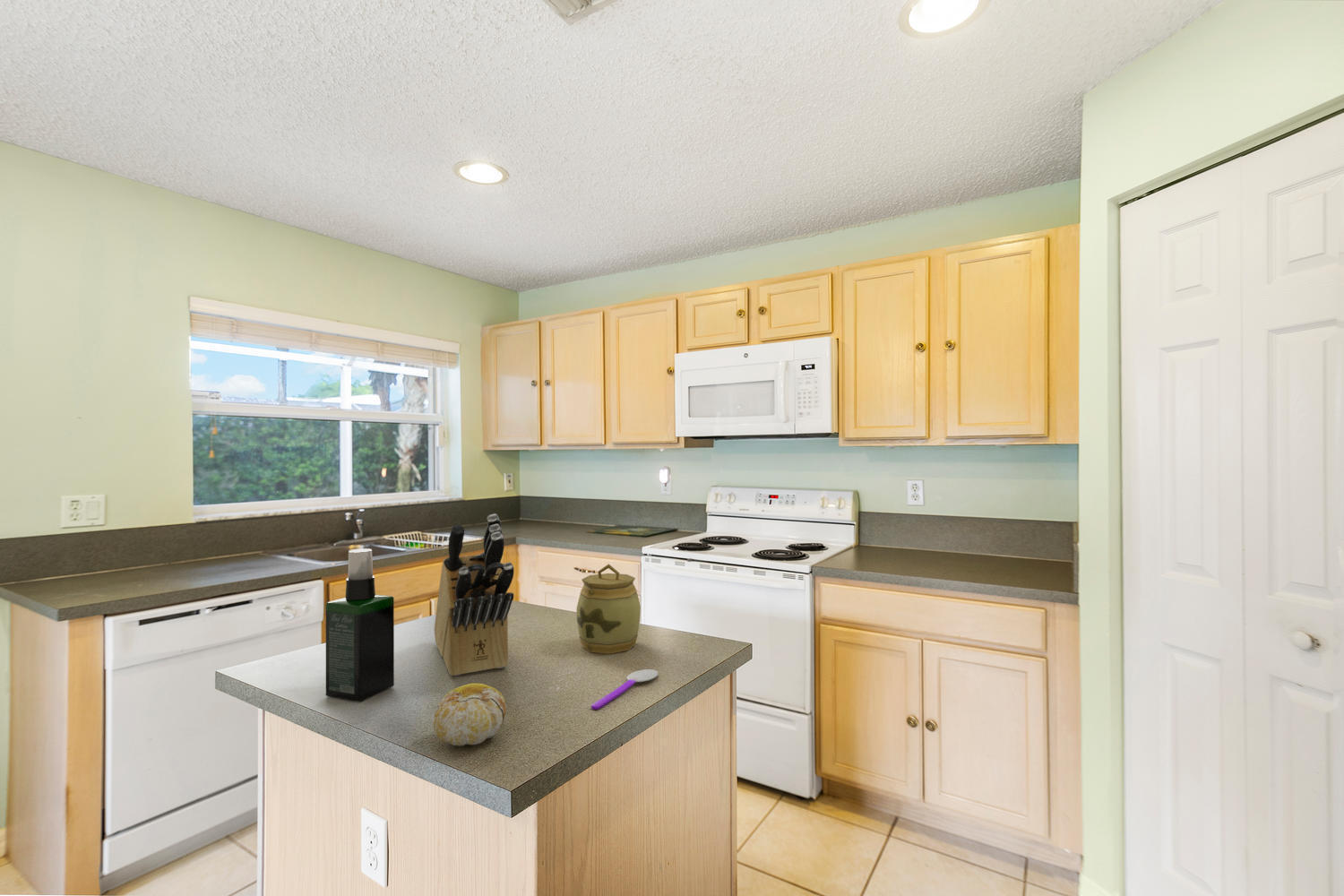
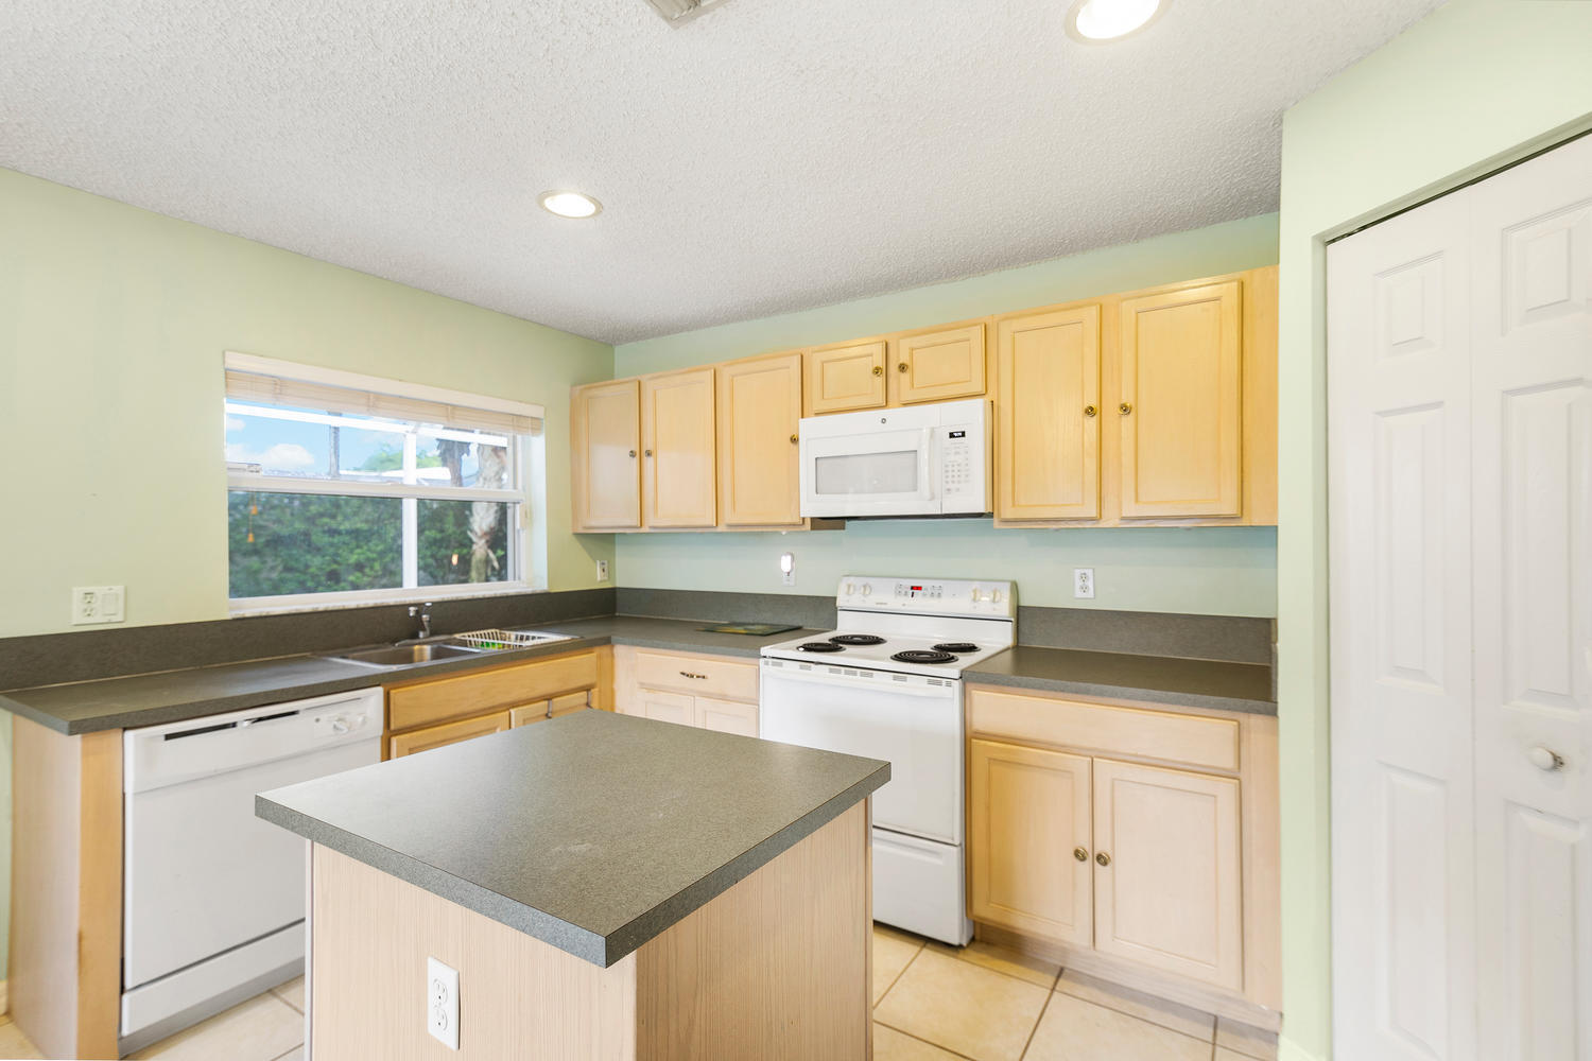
- spoon [590,668,659,711]
- spray bottle [325,547,395,702]
- fruit [433,683,507,747]
- jar [575,564,642,655]
- knife block [434,513,515,676]
